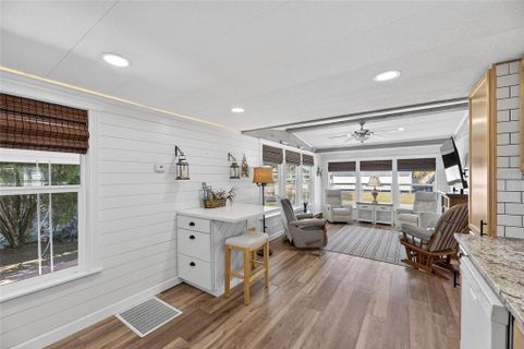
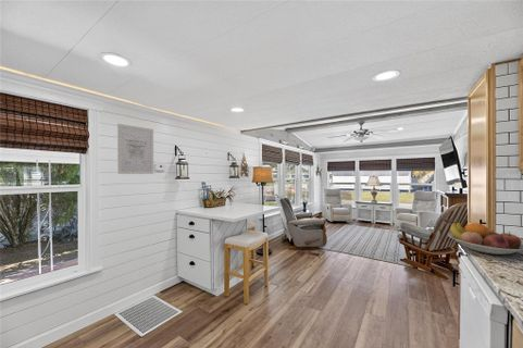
+ fruit bowl [447,222,523,256]
+ wall art [116,123,154,175]
